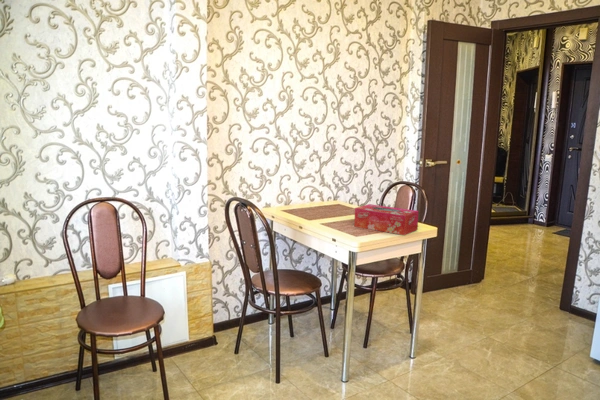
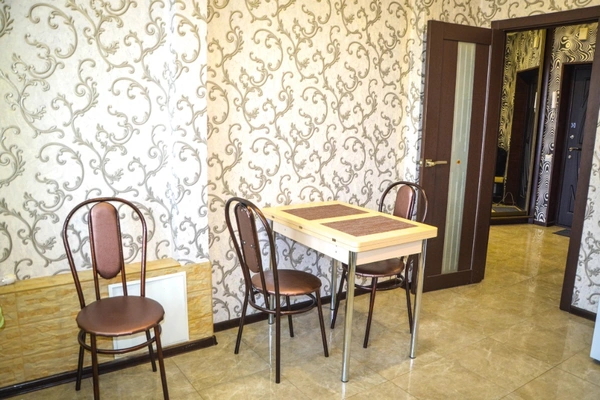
- tissue box [353,203,420,236]
